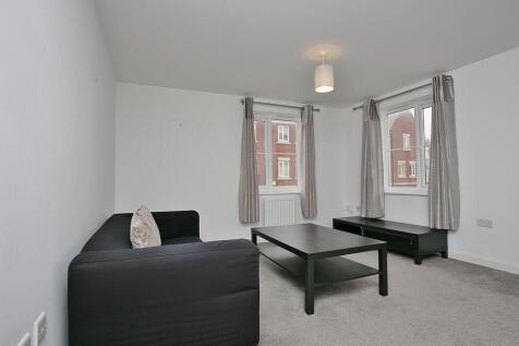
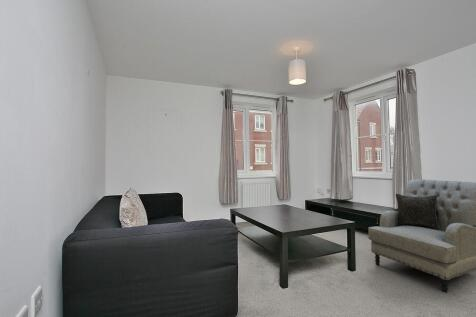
+ armchair [367,178,476,294]
